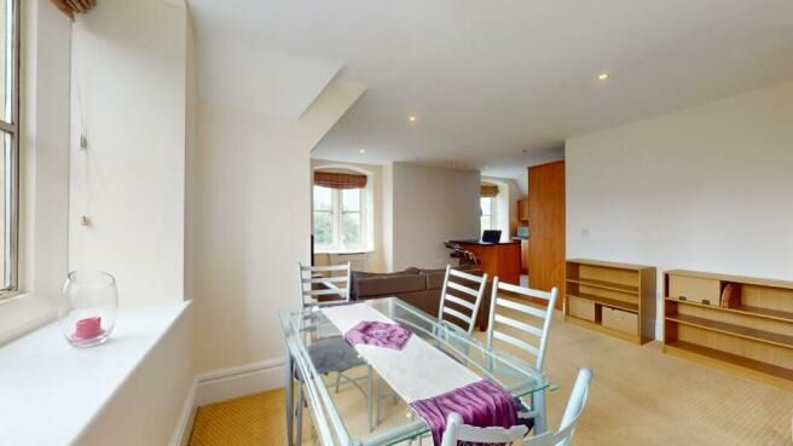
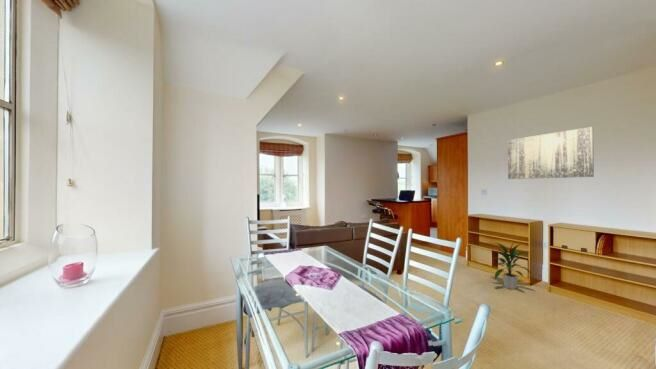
+ wall art [507,126,595,180]
+ indoor plant [490,241,533,290]
